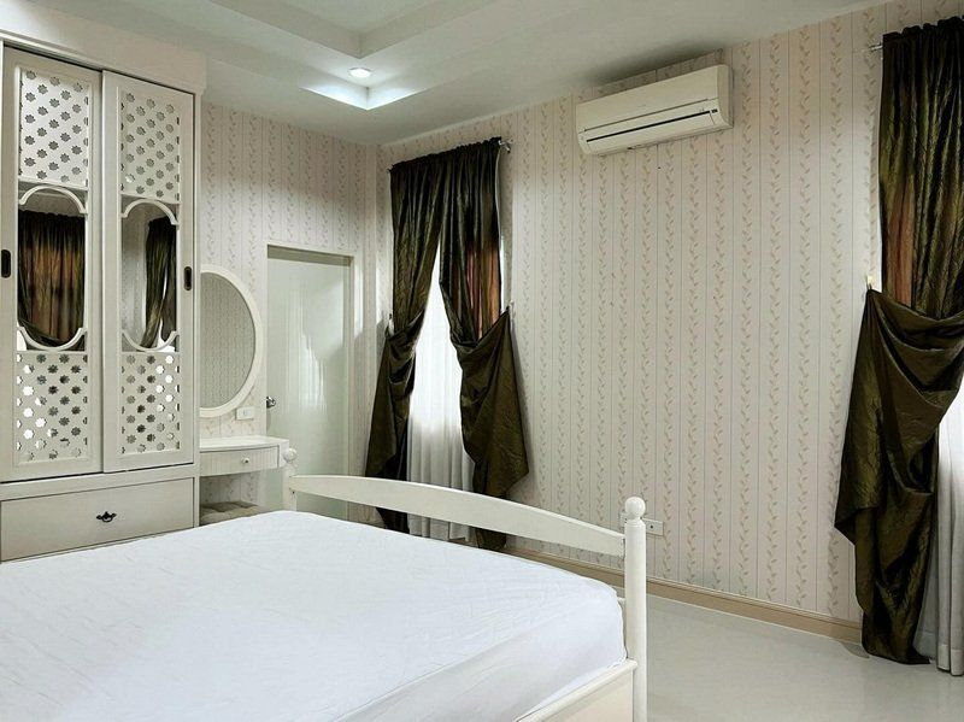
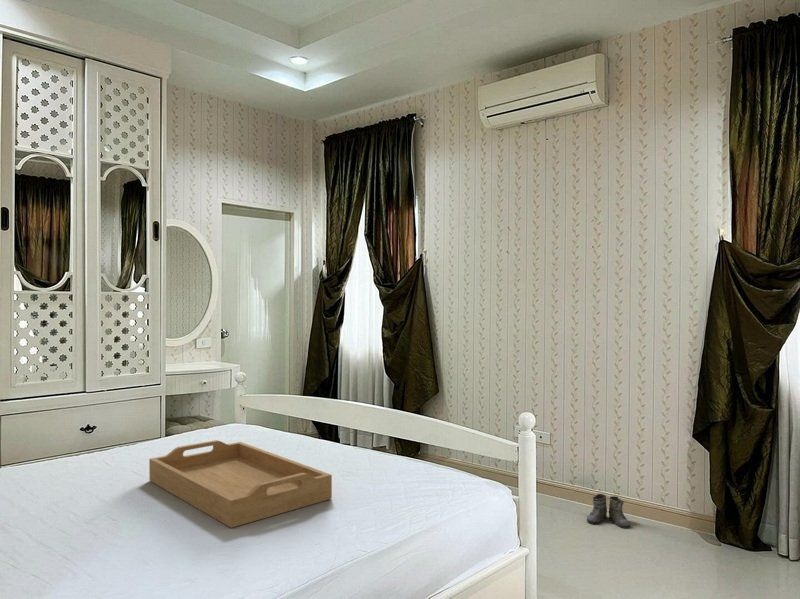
+ boots [586,493,631,529]
+ serving tray [148,439,333,529]
